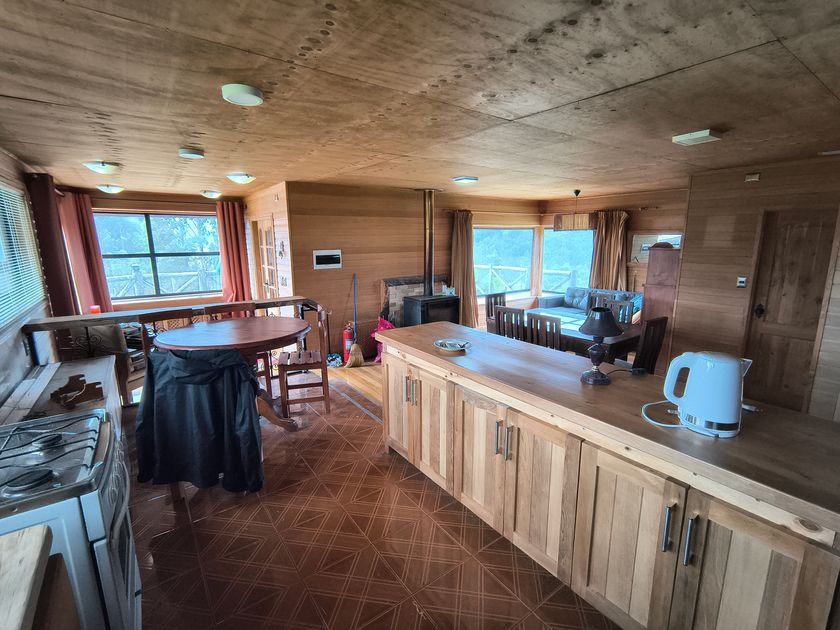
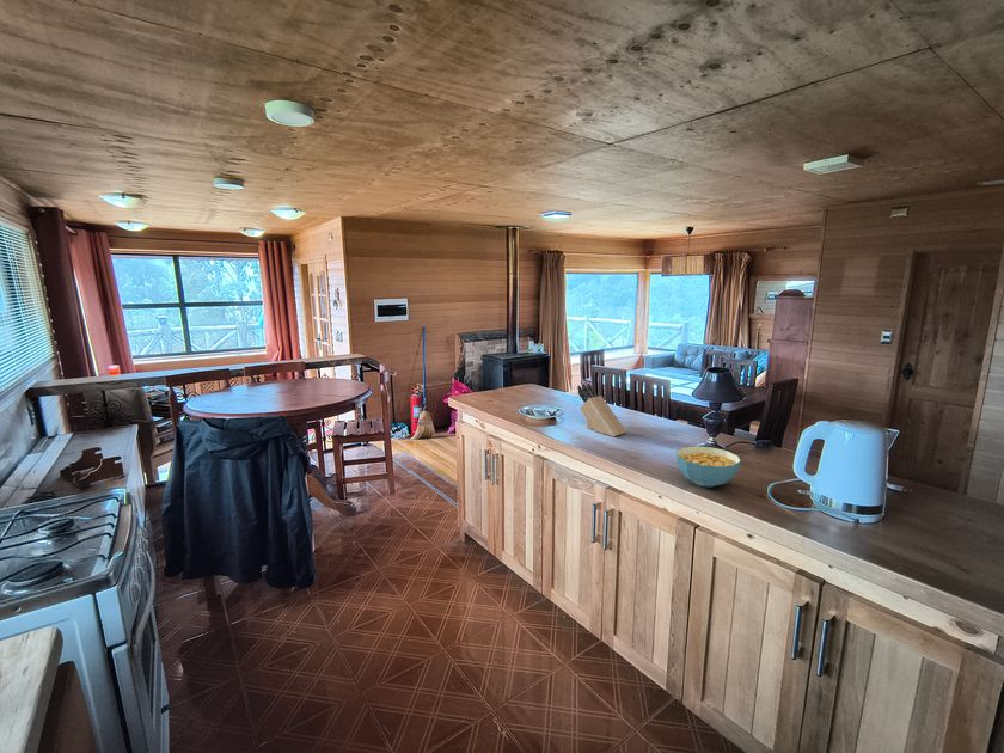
+ knife block [576,382,628,437]
+ cereal bowl [675,446,742,489]
